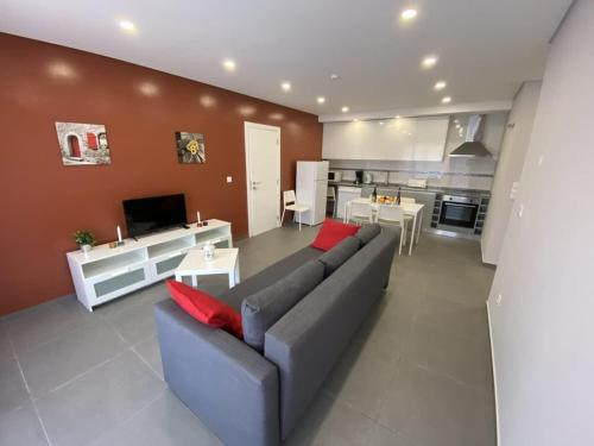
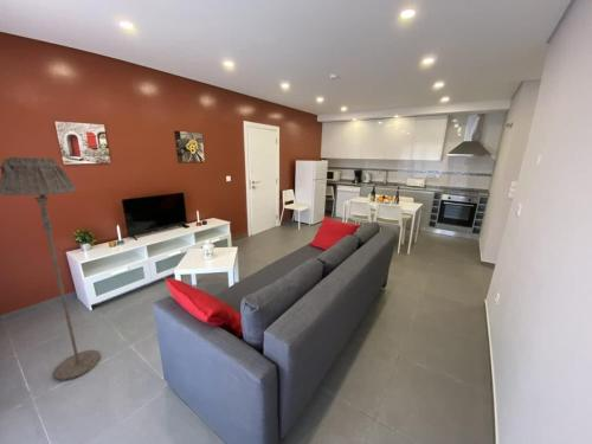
+ floor lamp [0,156,102,381]
